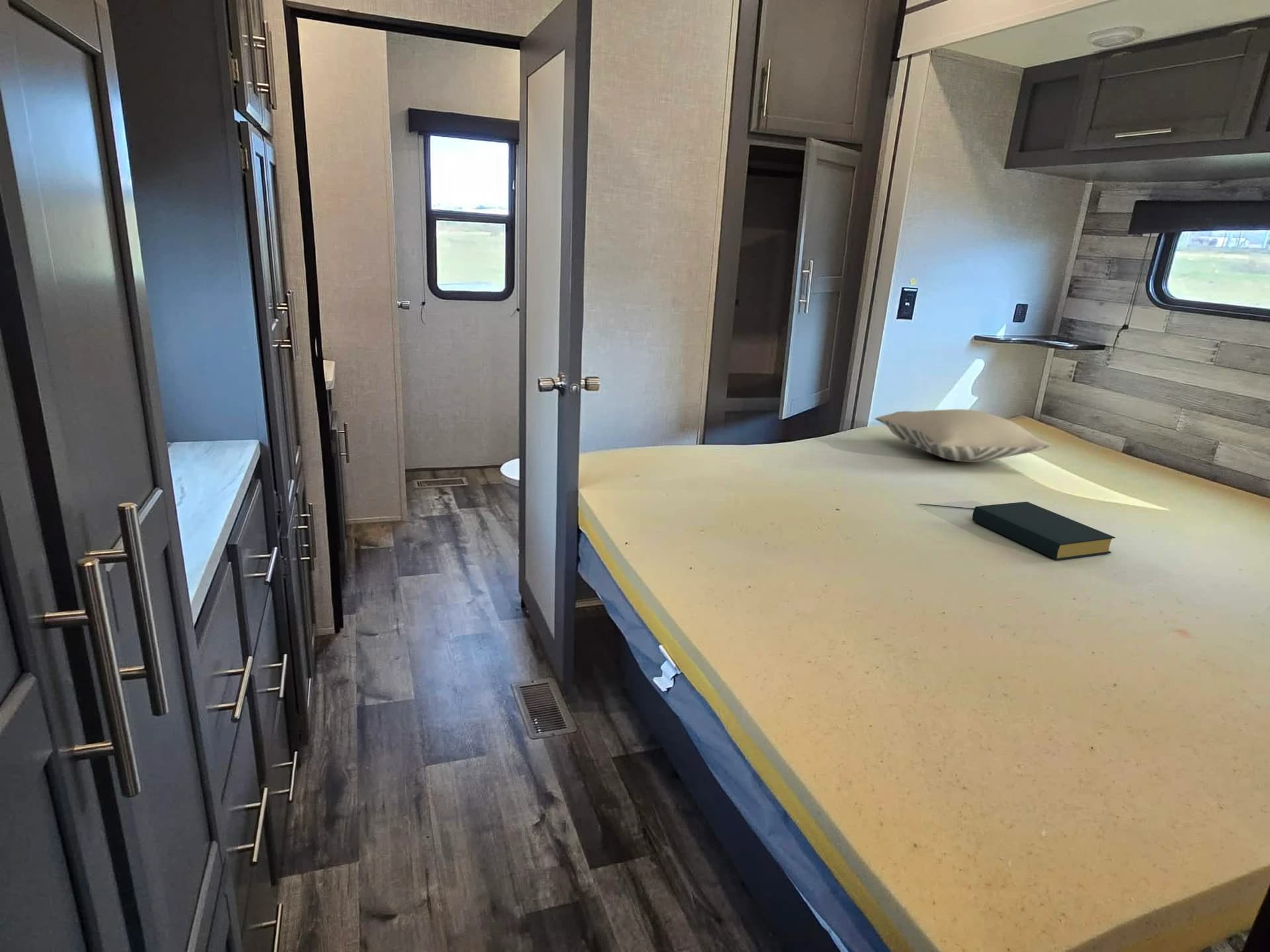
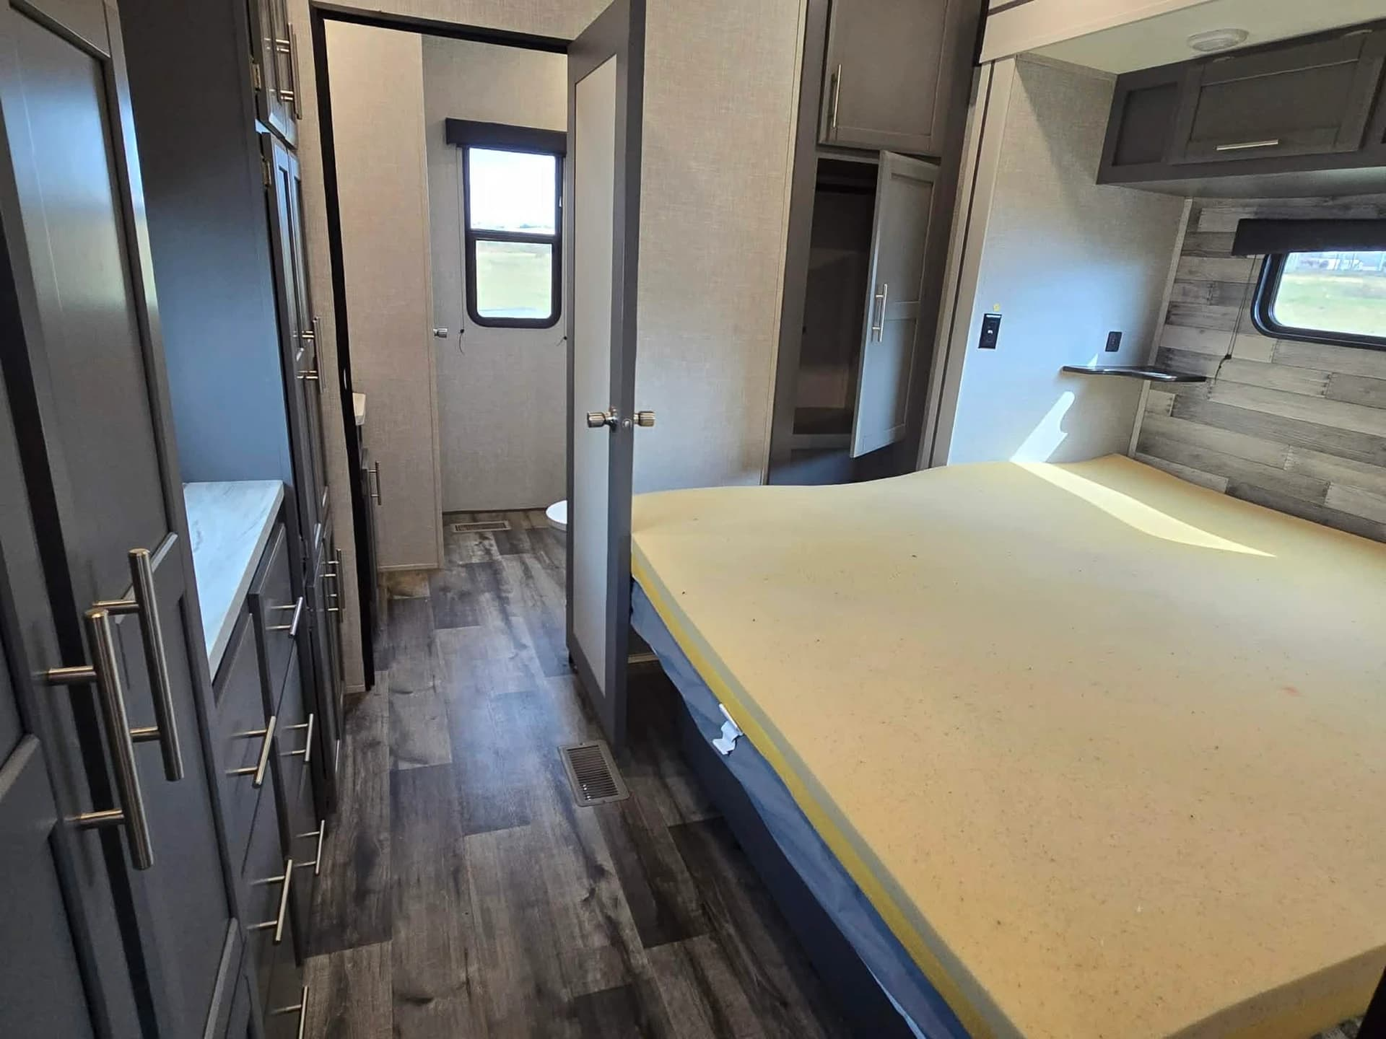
- hardback book [972,501,1117,561]
- pillow [874,409,1051,463]
